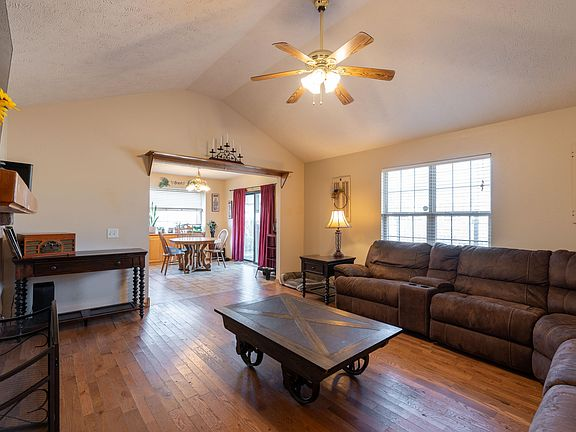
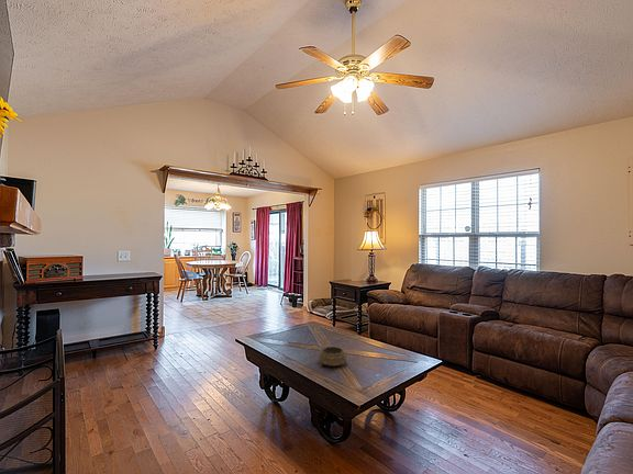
+ decorative bowl [318,346,348,368]
